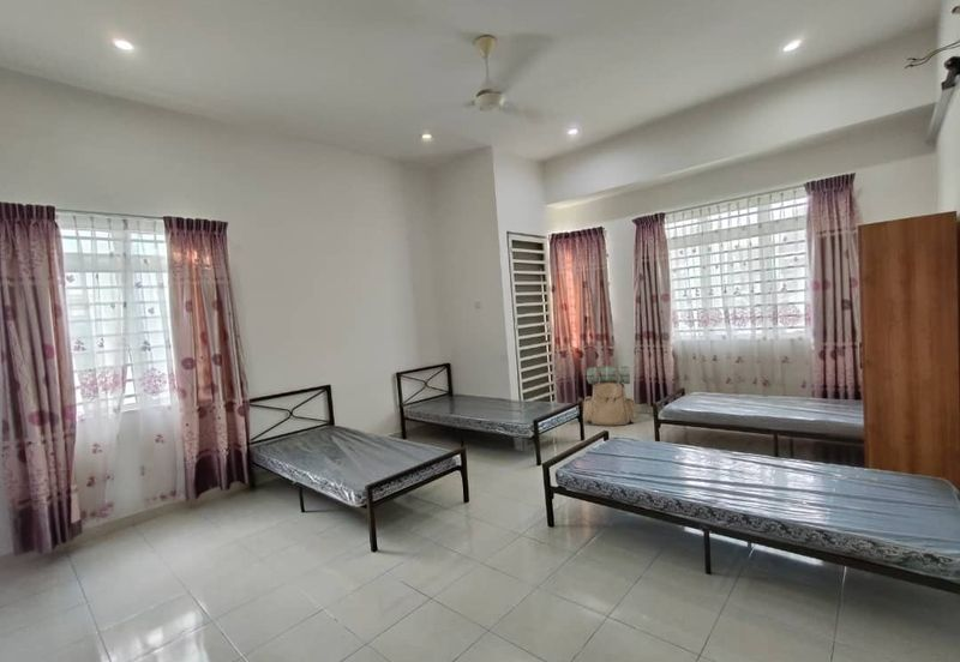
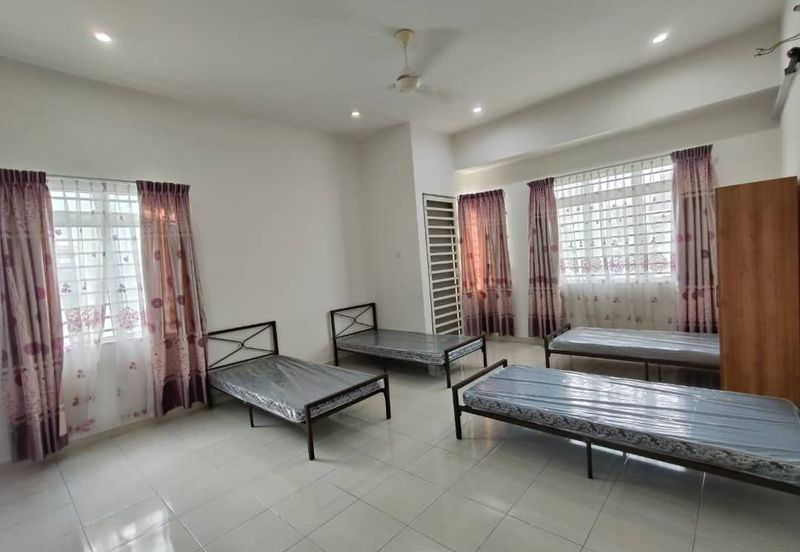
- backpack [582,365,637,427]
